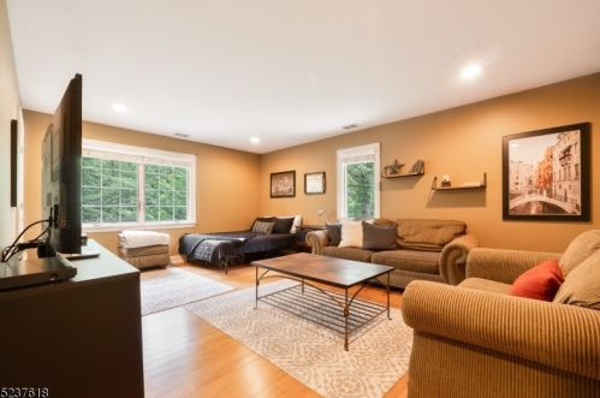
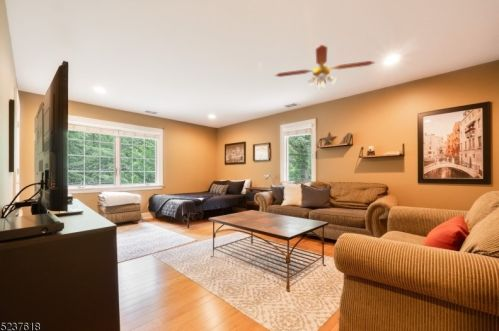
+ ceiling fan [274,44,376,90]
